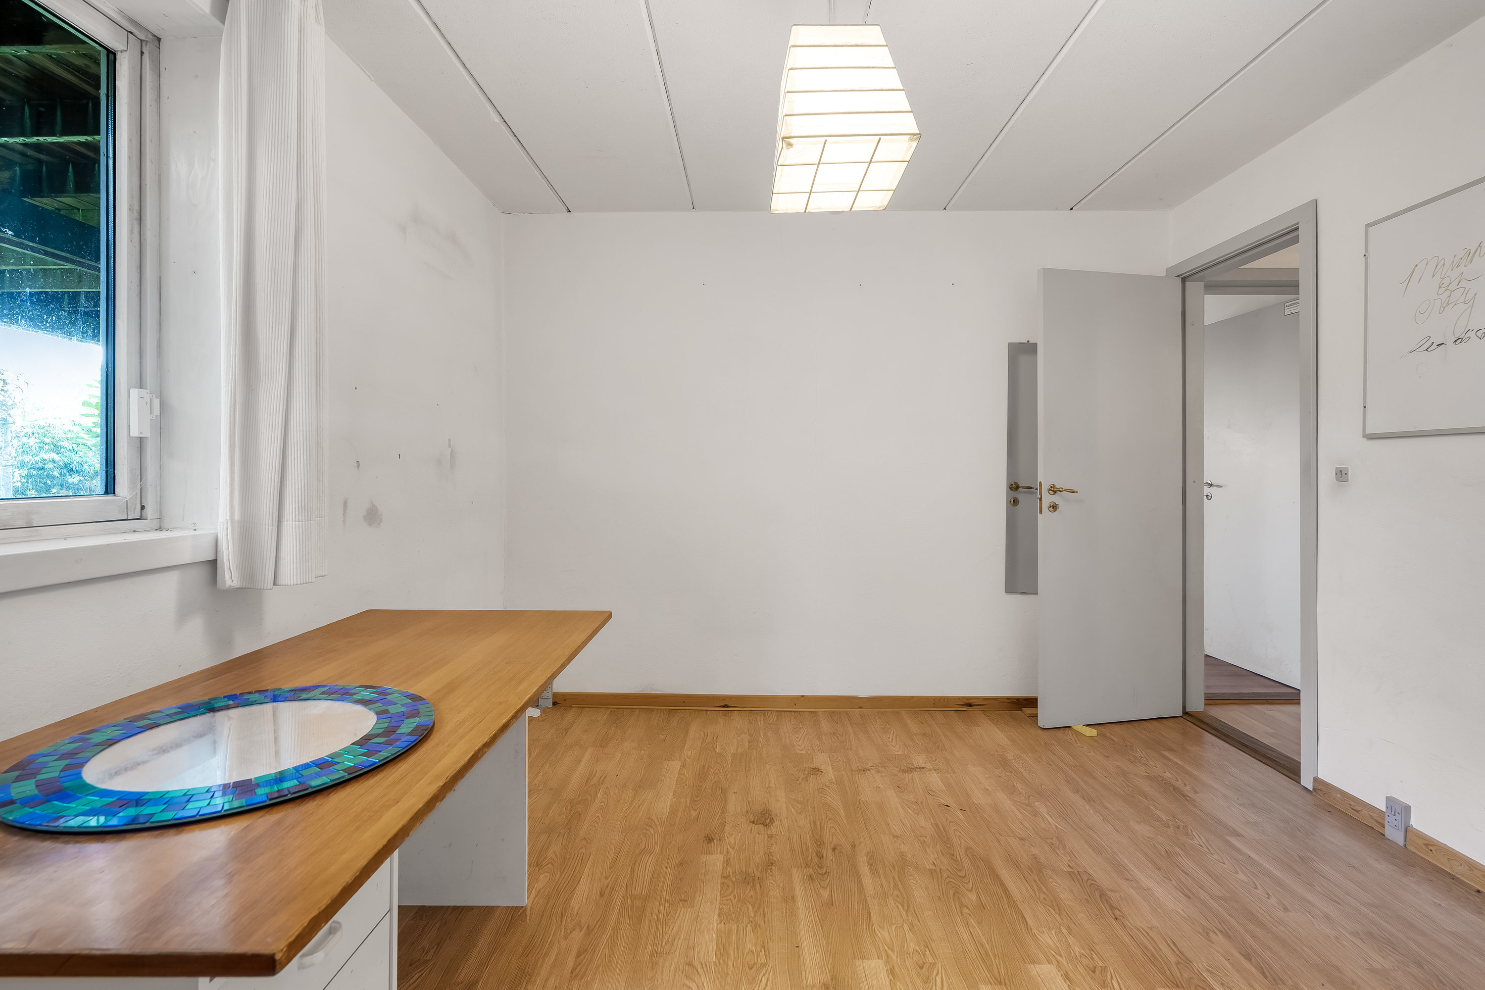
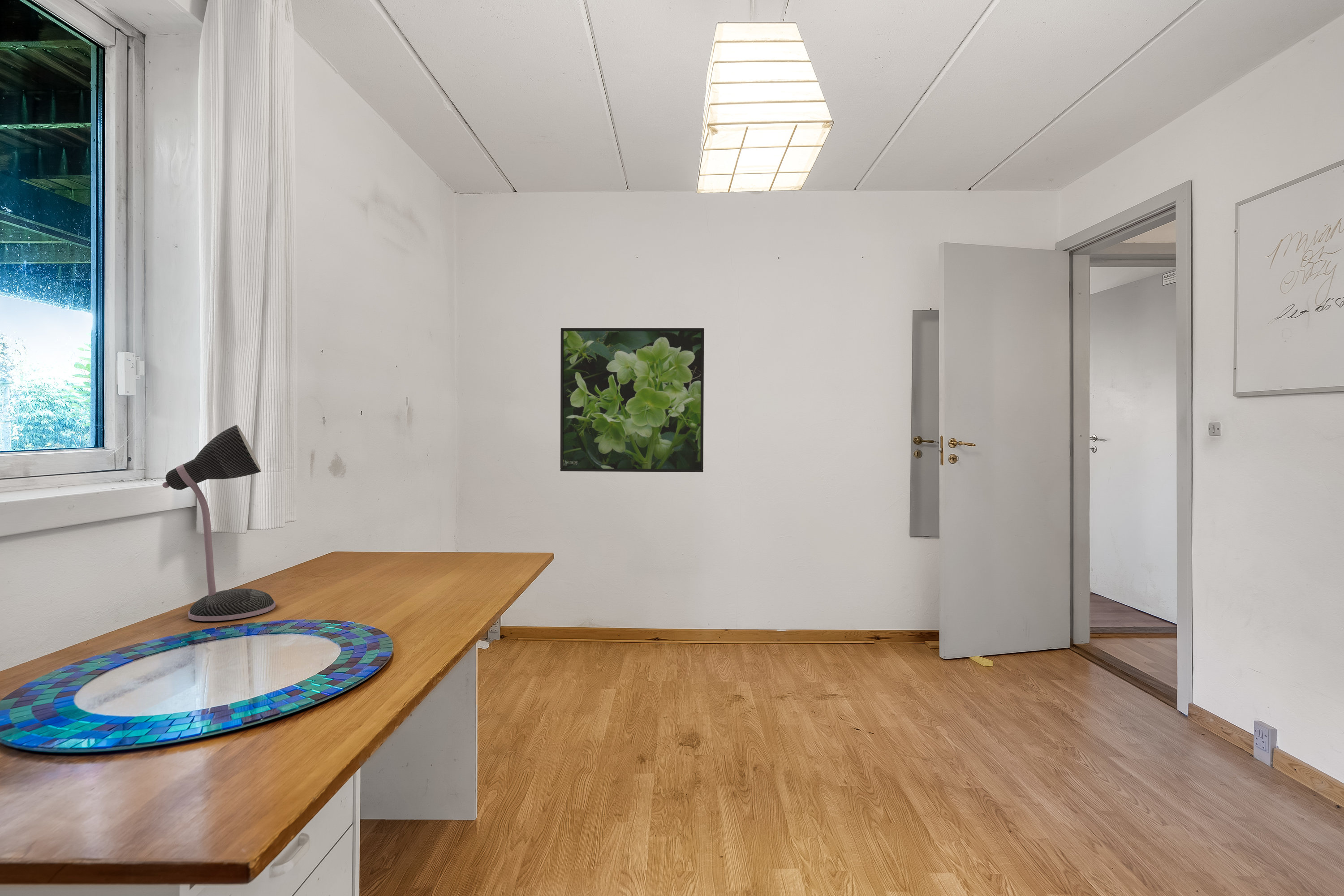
+ desk lamp [162,424,276,622]
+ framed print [560,327,704,473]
